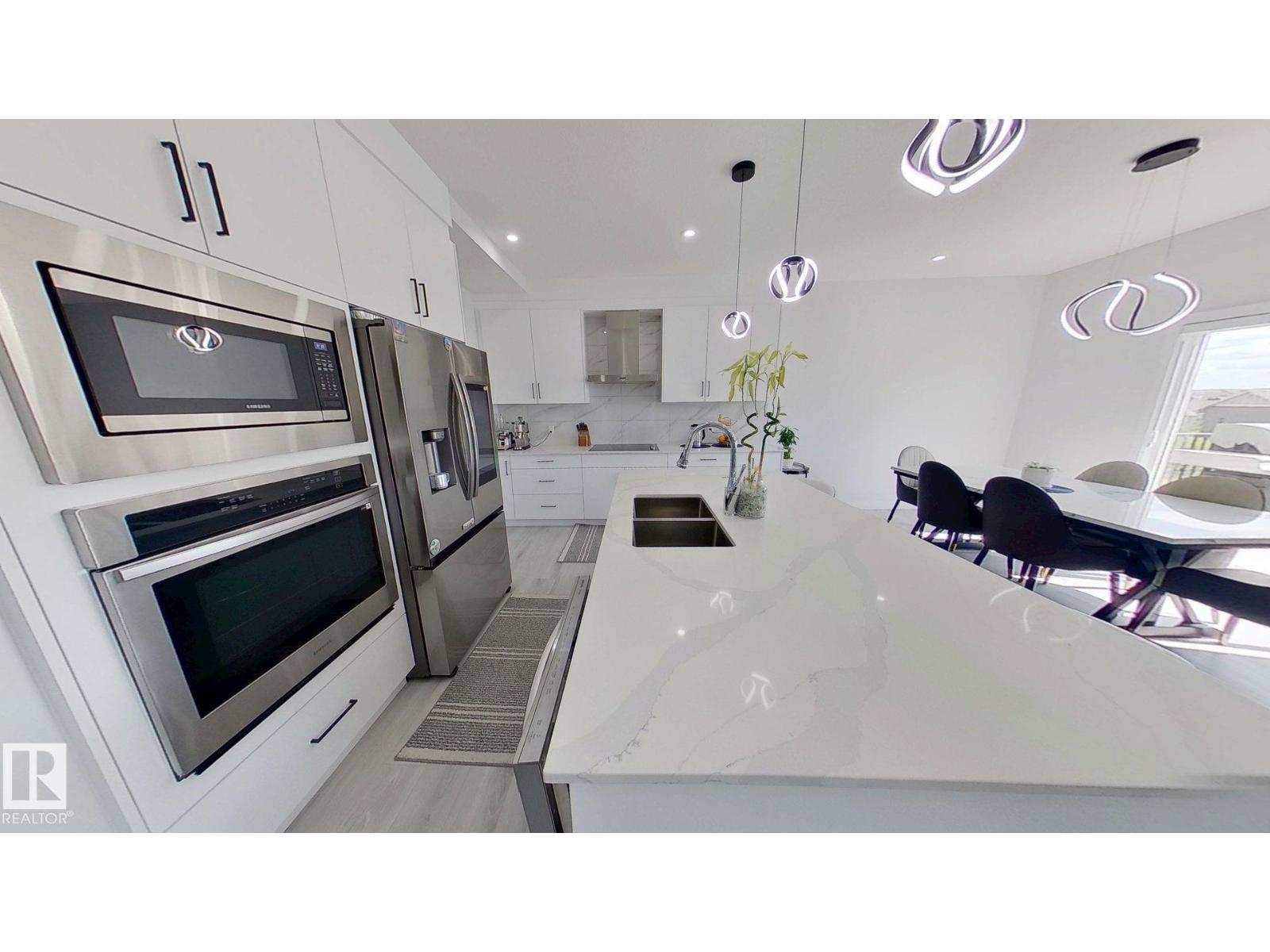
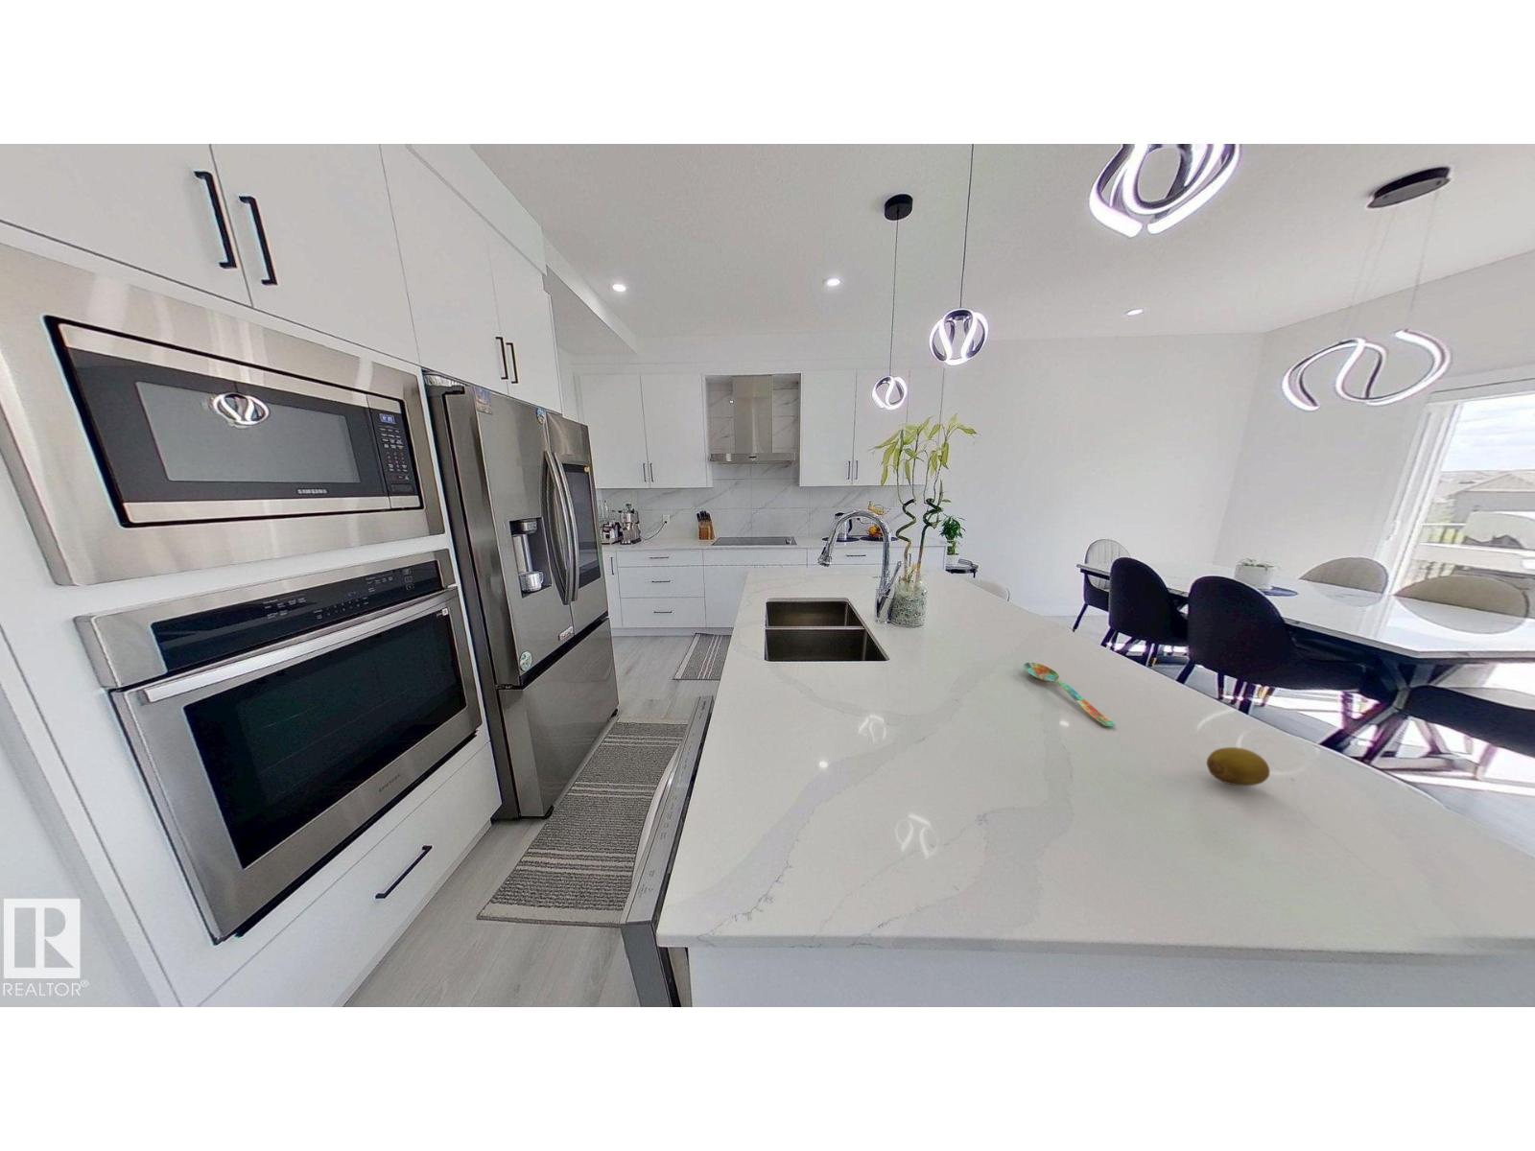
+ spoon [1023,661,1117,728]
+ fruit [1206,746,1272,787]
